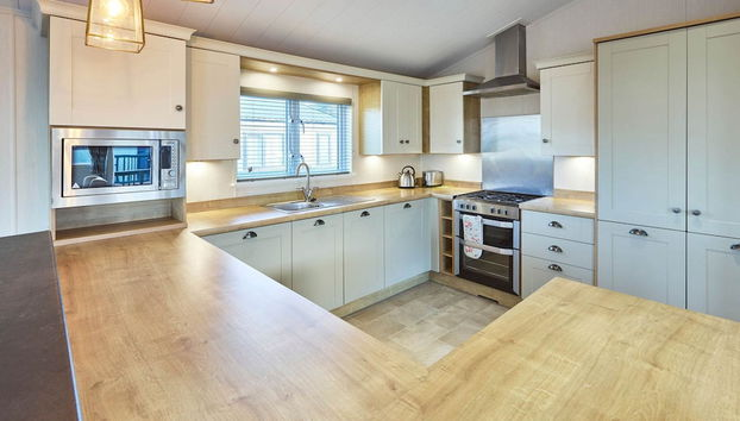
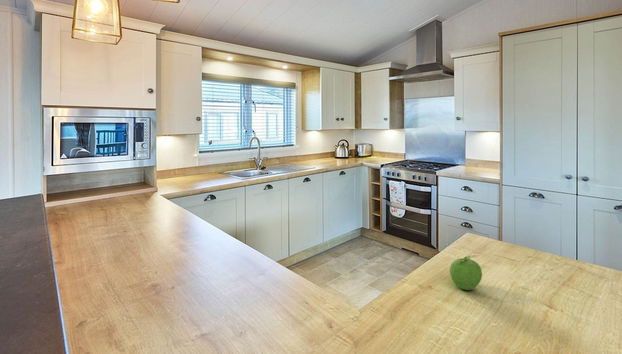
+ fruit [449,255,483,291]
